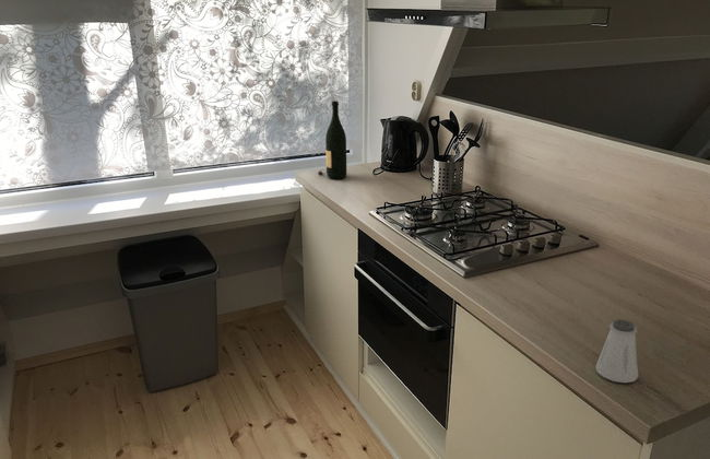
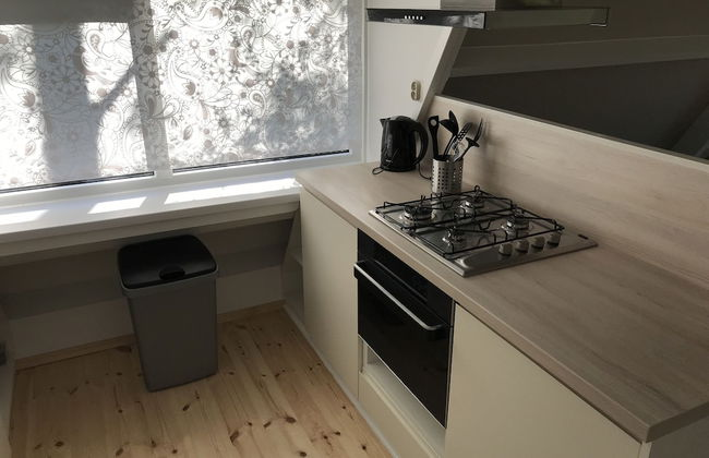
- saltshaker [594,319,639,384]
- wine bottle [317,101,347,179]
